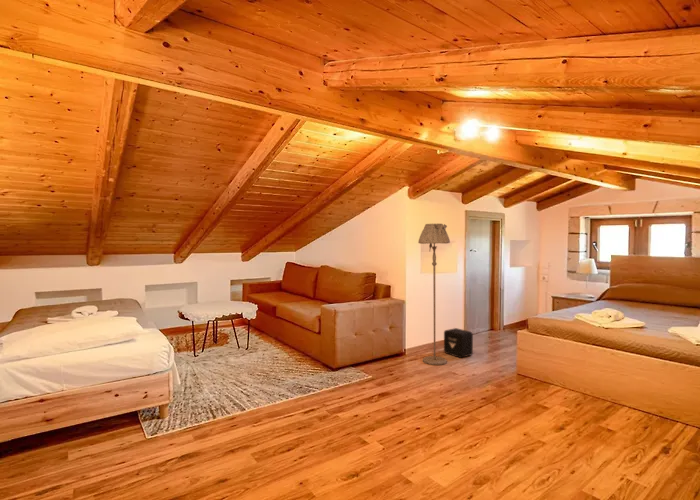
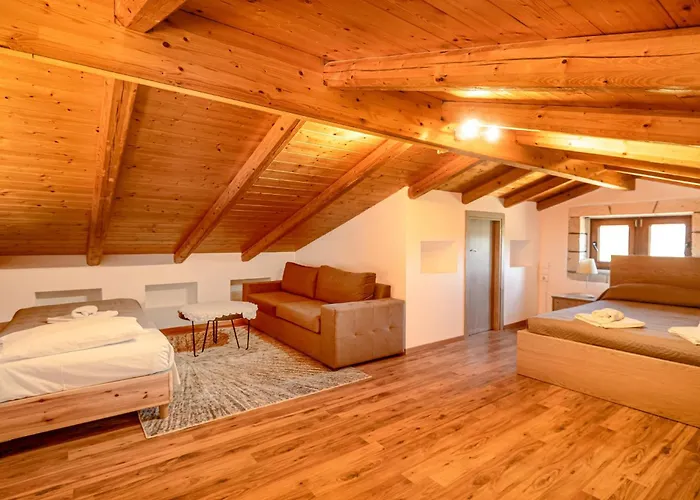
- air purifier [443,327,474,359]
- floor lamp [417,223,451,366]
